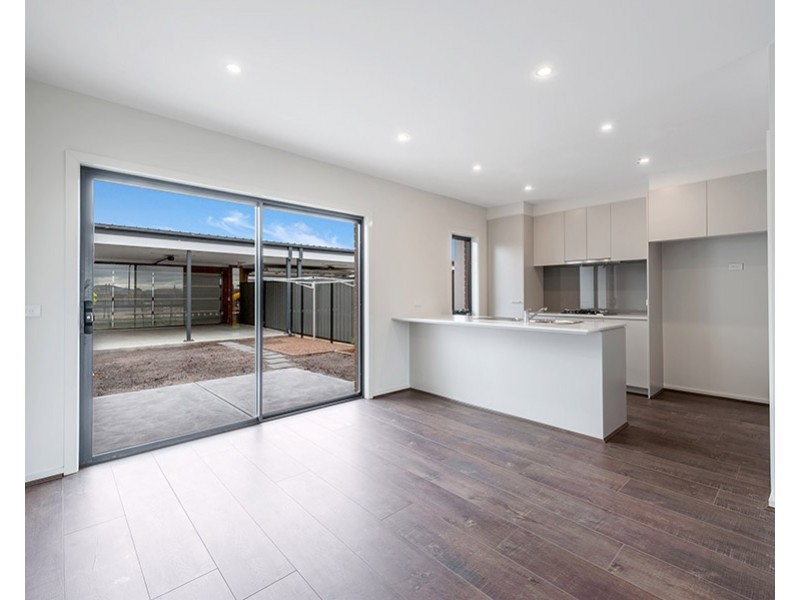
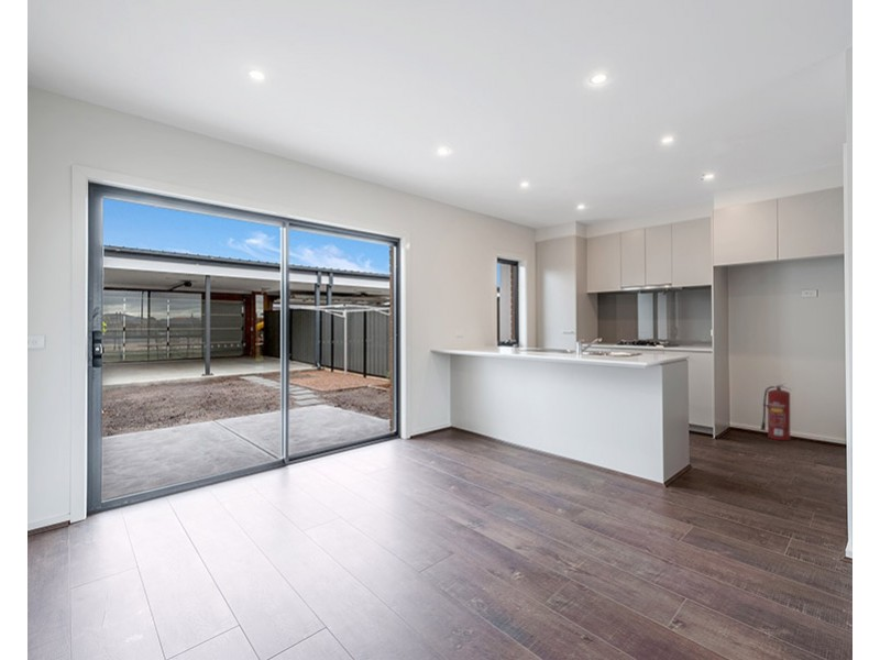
+ fire extinguisher [760,383,793,441]
